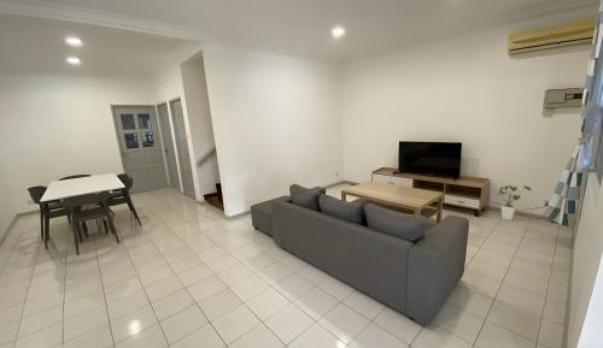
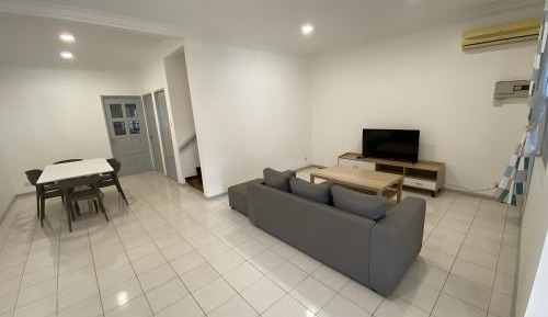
- house plant [497,184,533,222]
